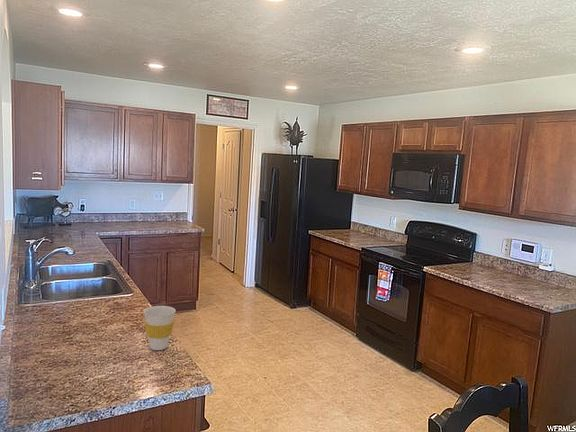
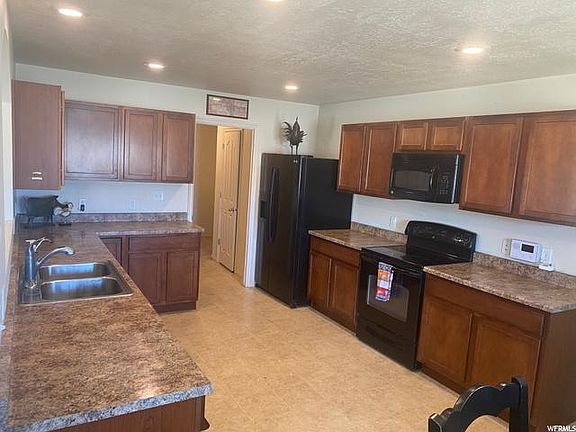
- cup [142,305,177,351]
